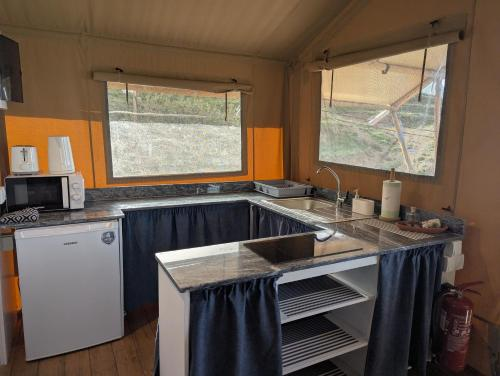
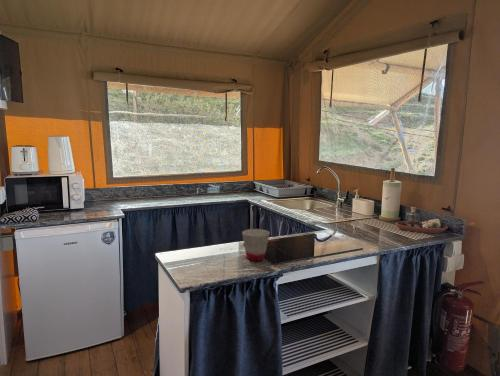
+ cup [241,228,271,262]
